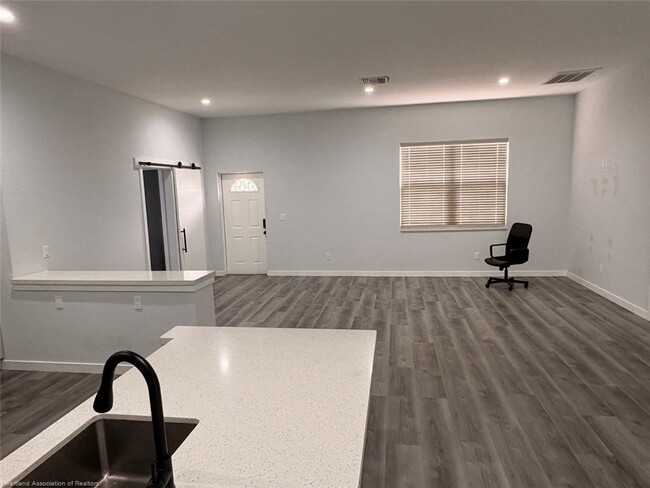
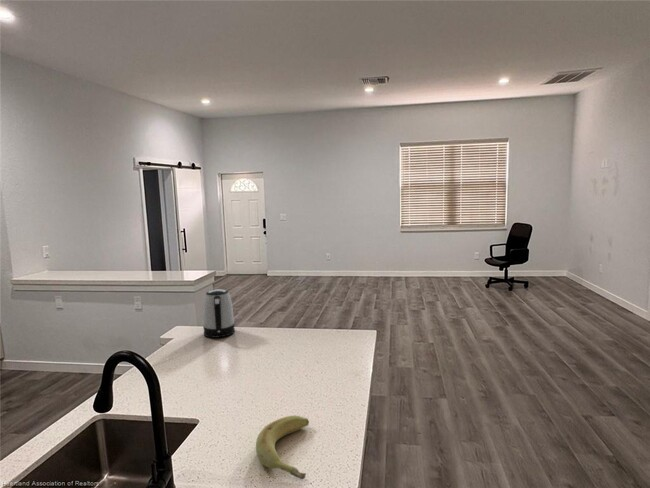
+ kettle [202,288,236,339]
+ banana [255,415,310,480]
